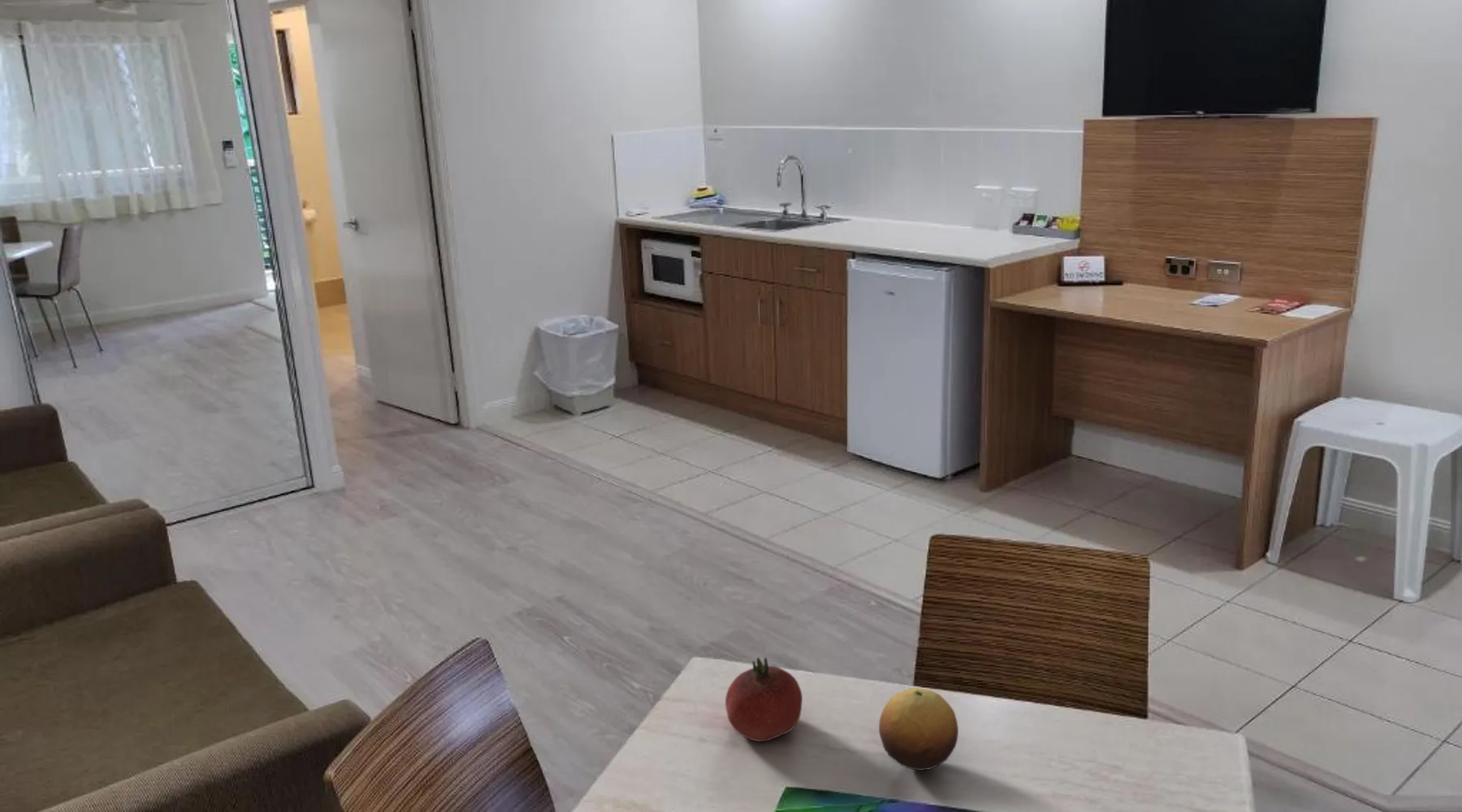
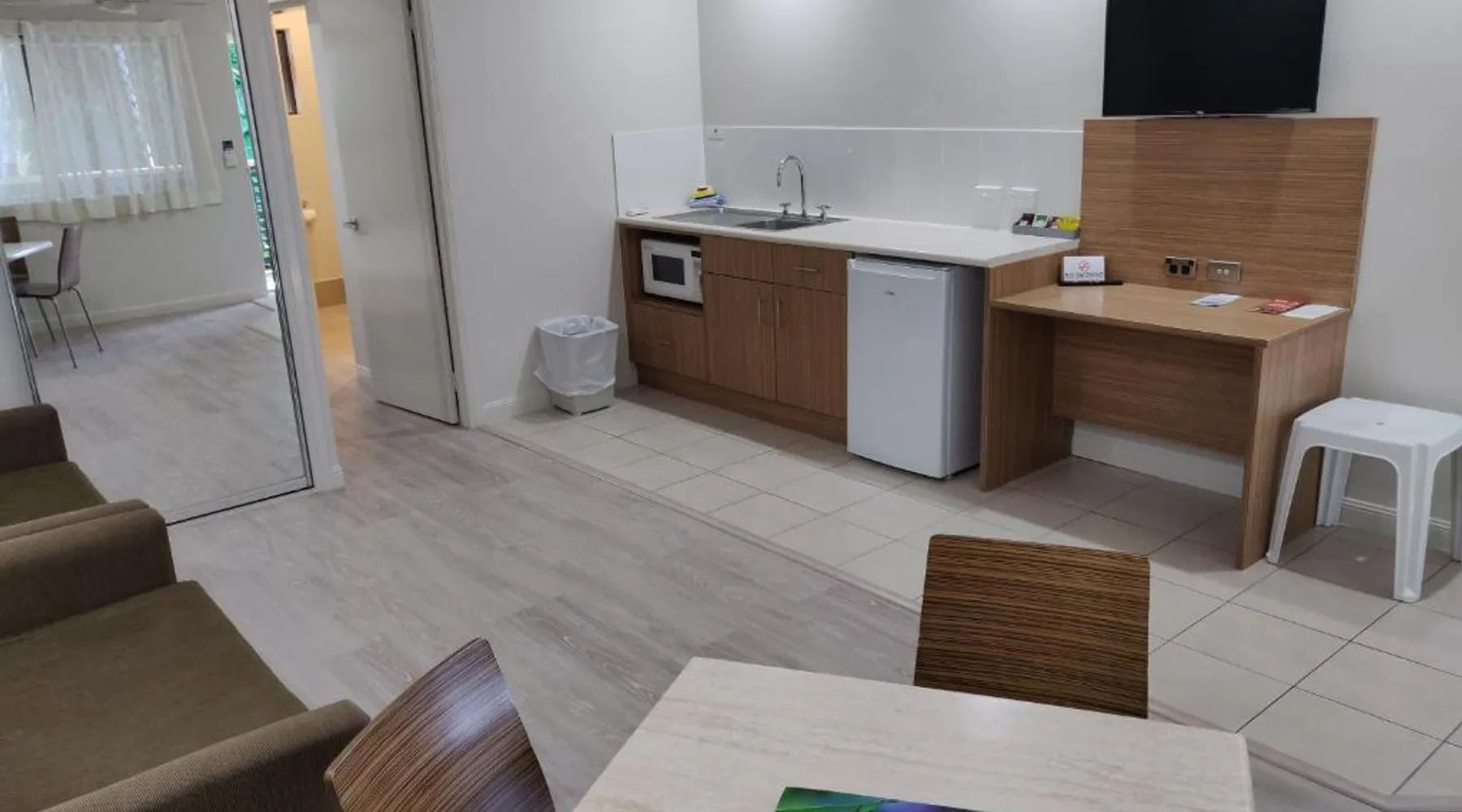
- fruit [725,657,803,742]
- fruit [878,687,959,771]
